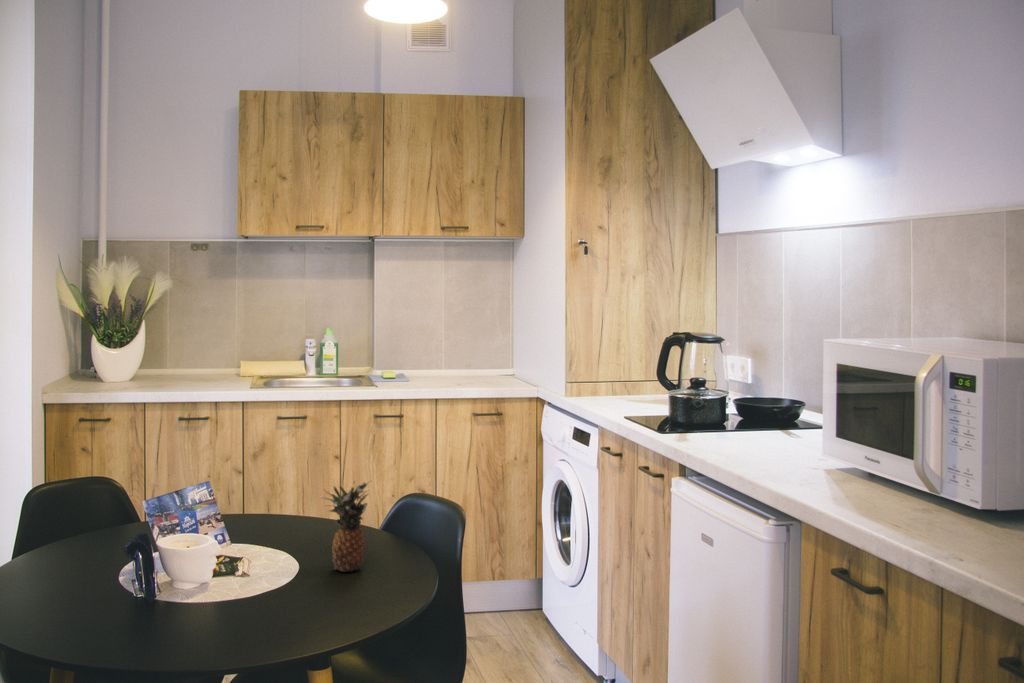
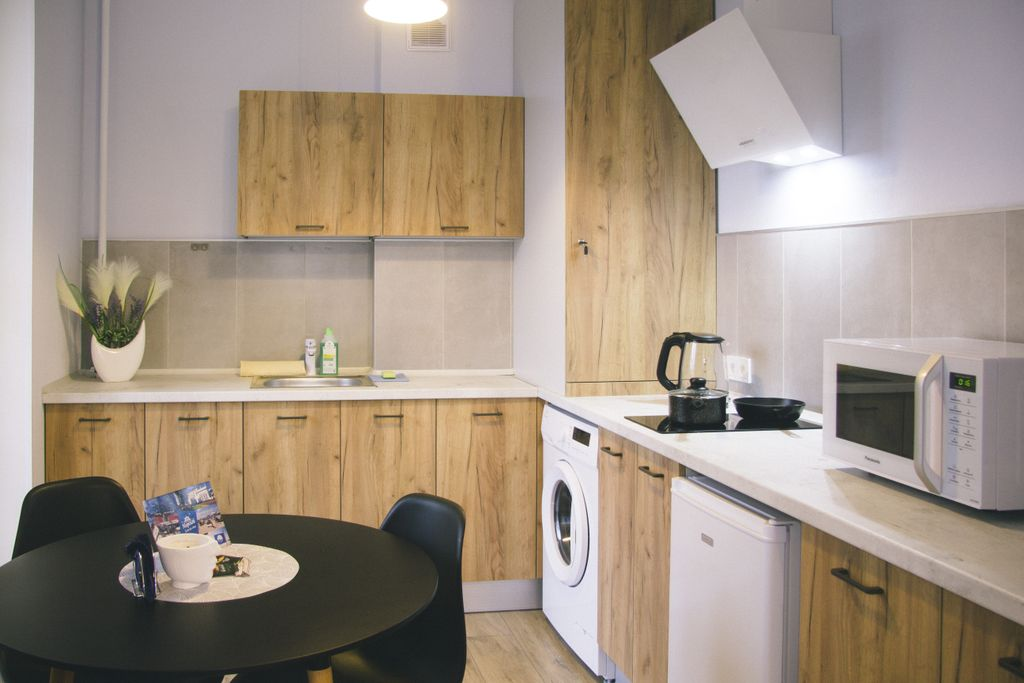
- fruit [319,479,373,573]
